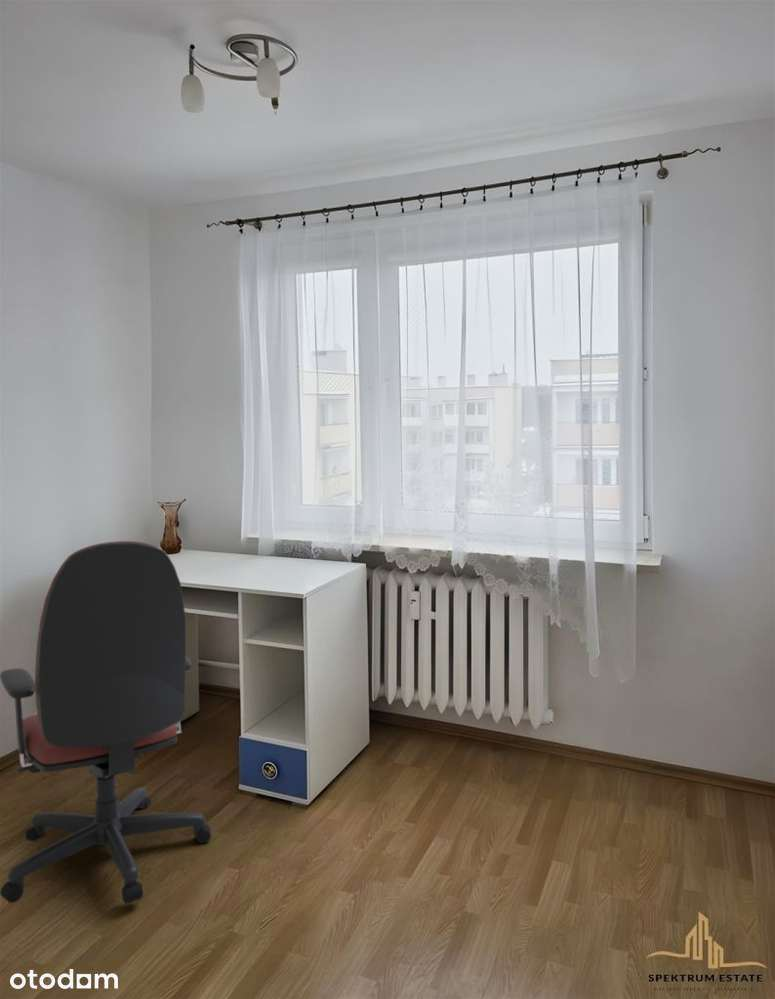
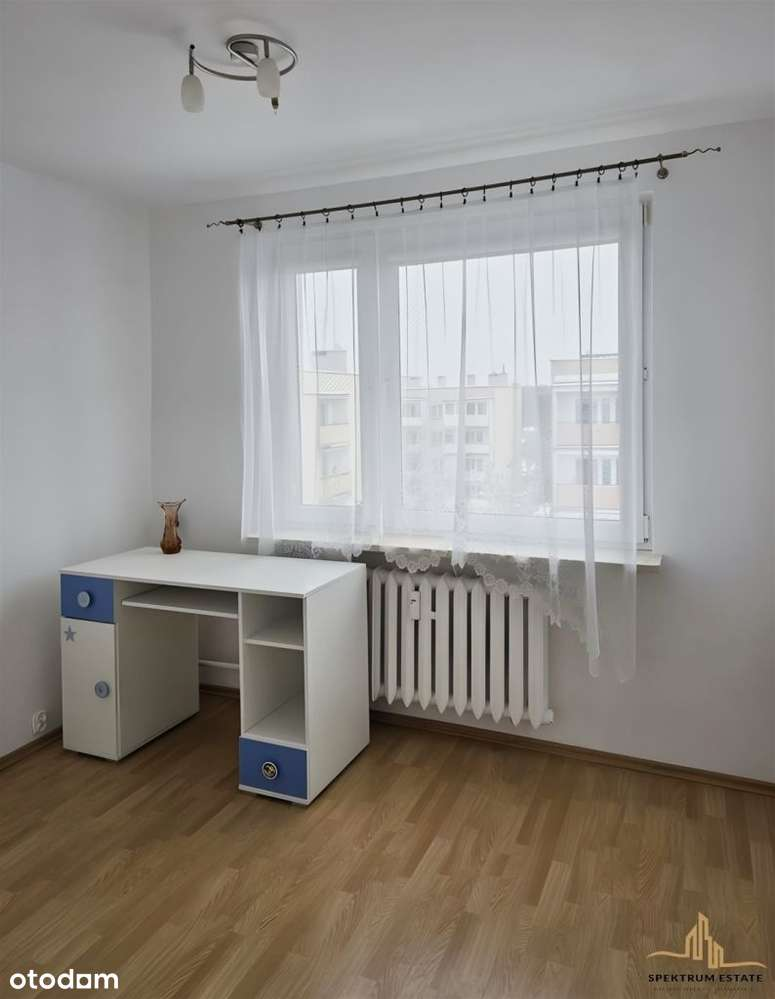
- office chair [0,540,212,905]
